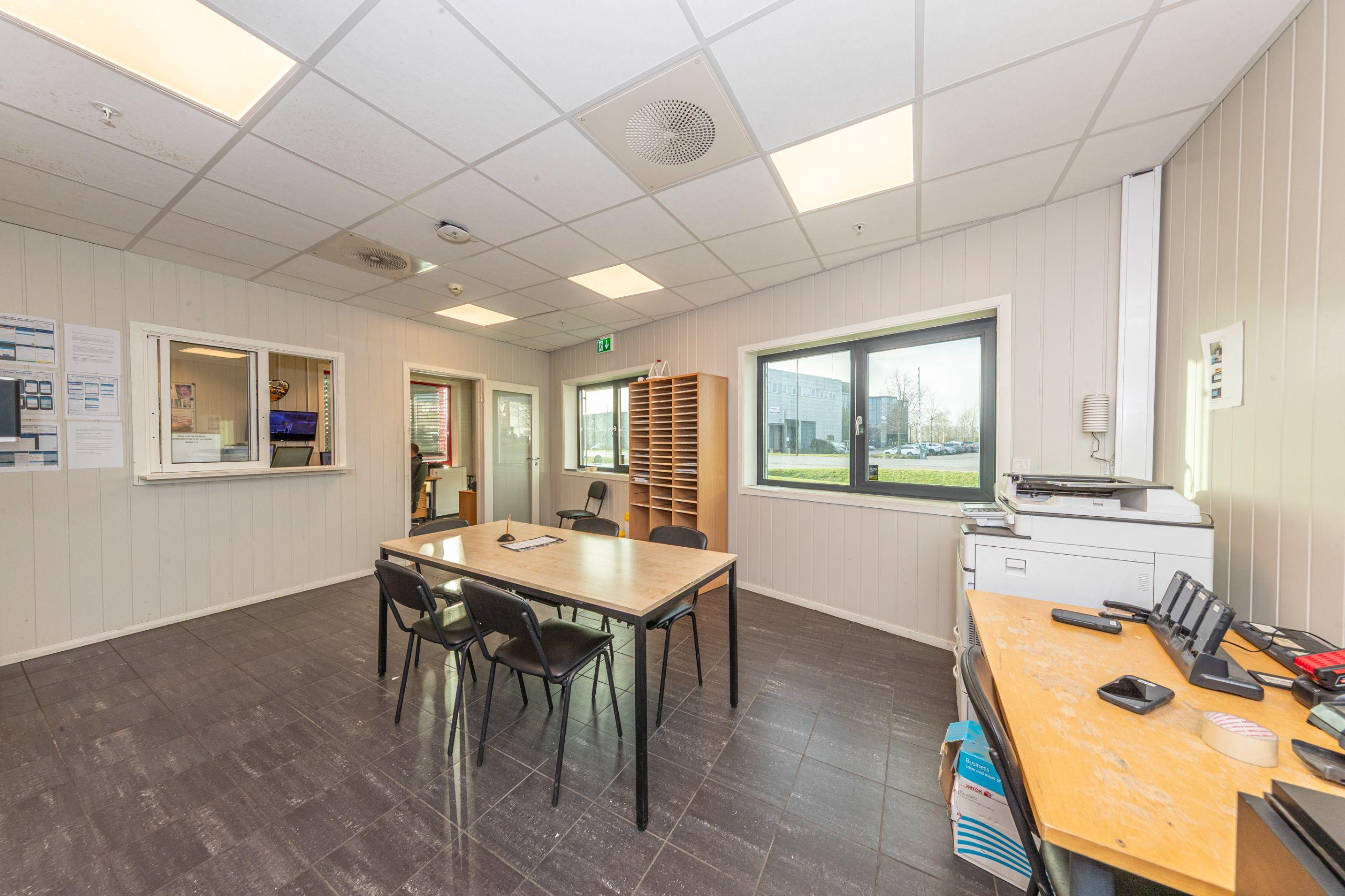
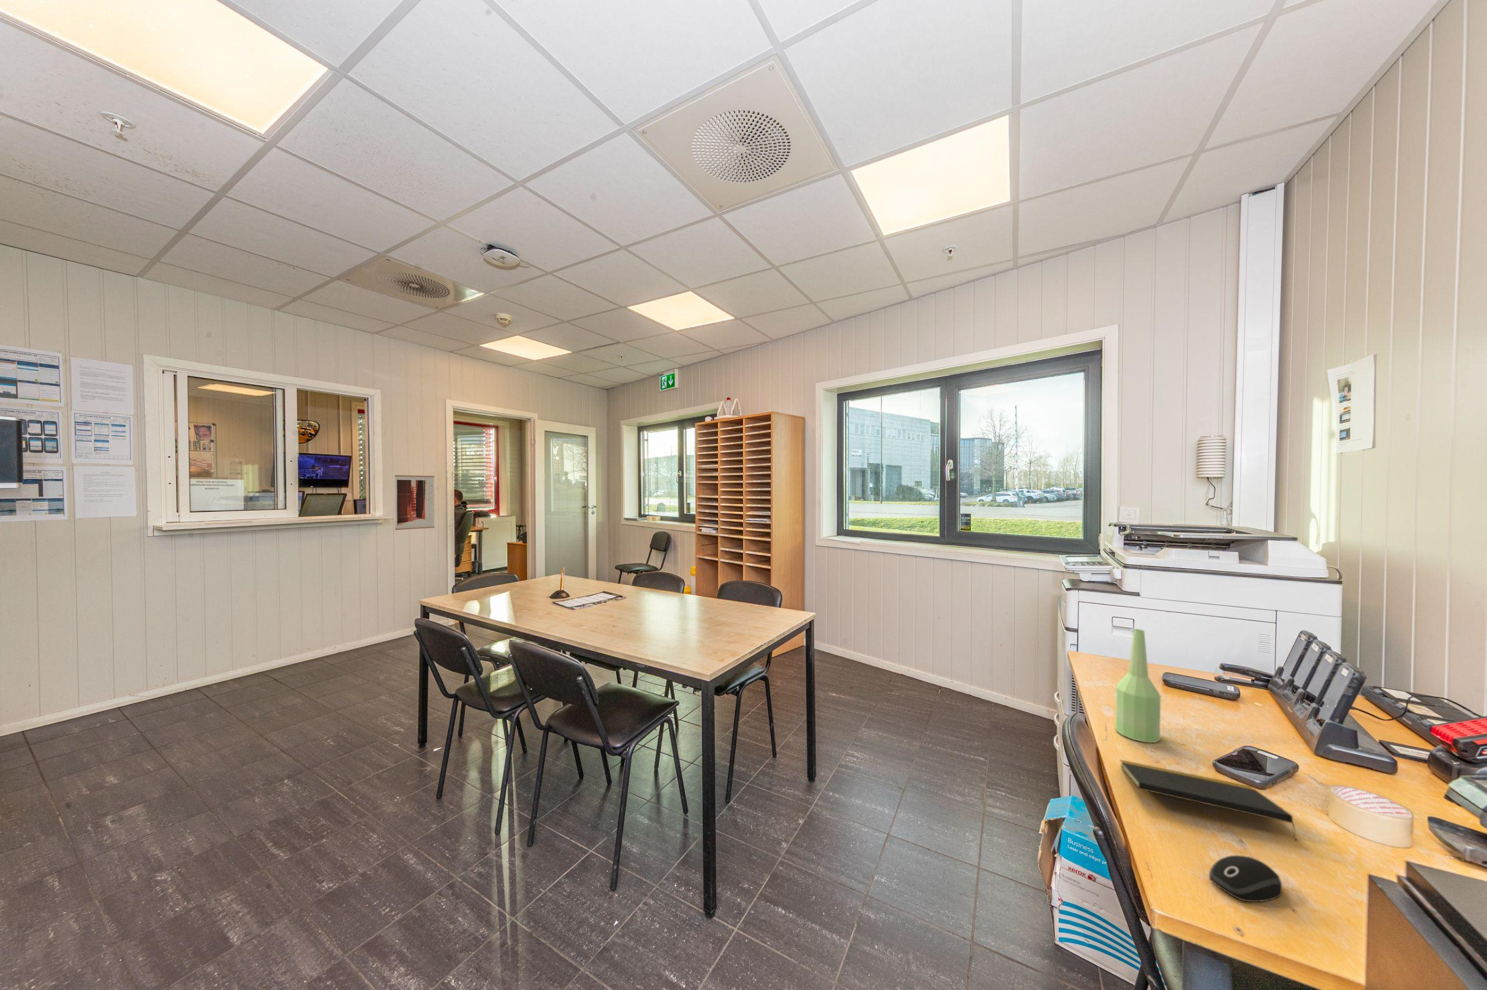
+ bottle [1114,629,1161,744]
+ wall art [395,475,436,530]
+ computer mouse [1208,855,1282,903]
+ notepad [1119,759,1298,842]
